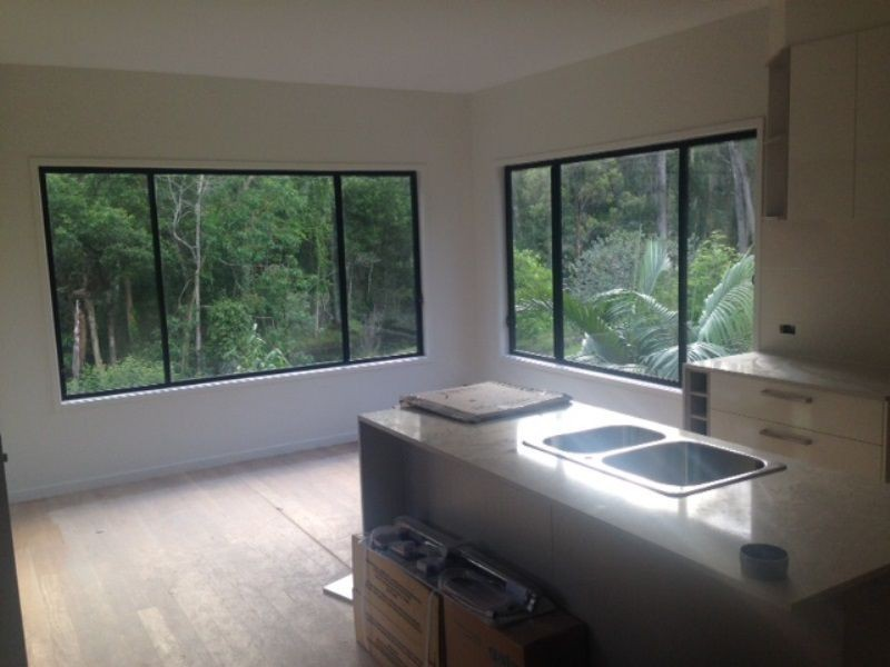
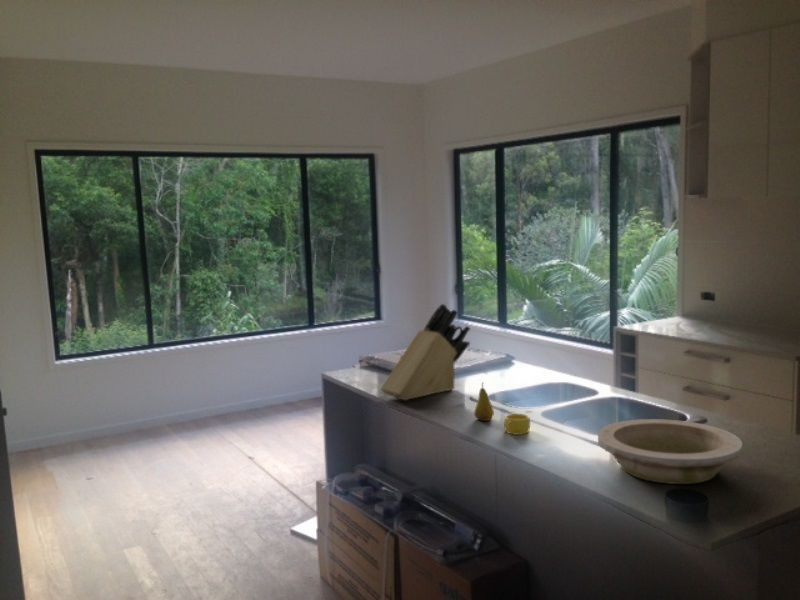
+ cup [503,413,531,436]
+ knife block [380,303,471,401]
+ fruit [473,381,495,422]
+ bowl [597,418,743,485]
